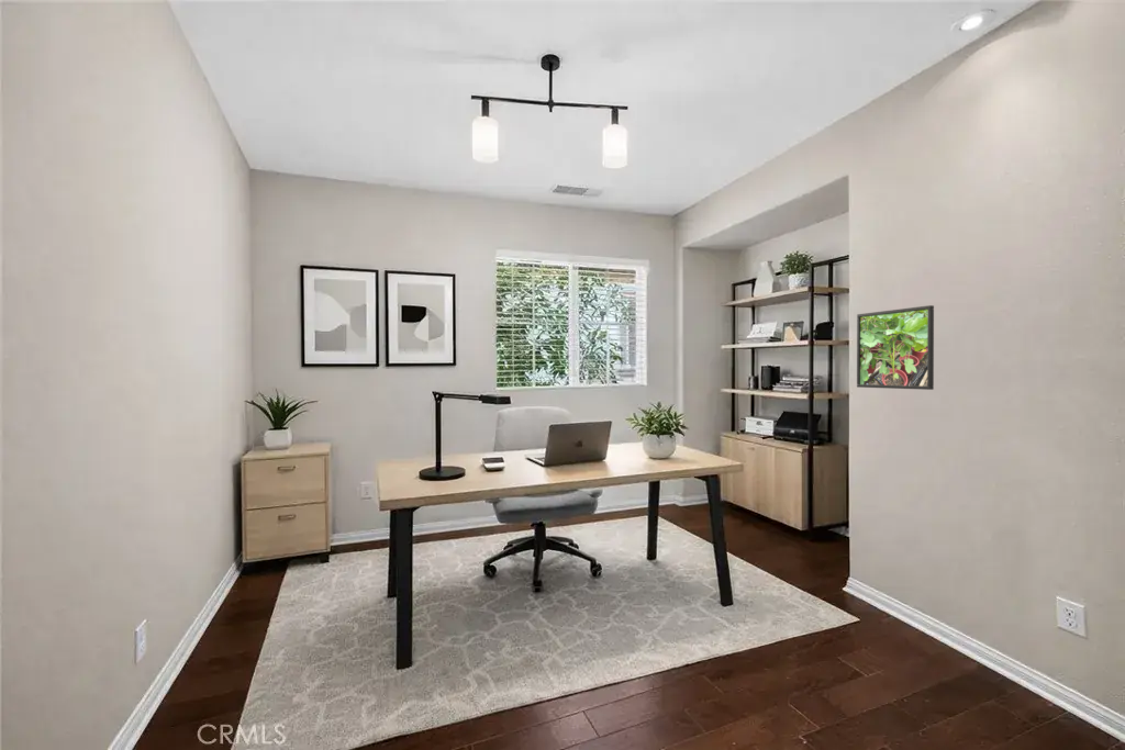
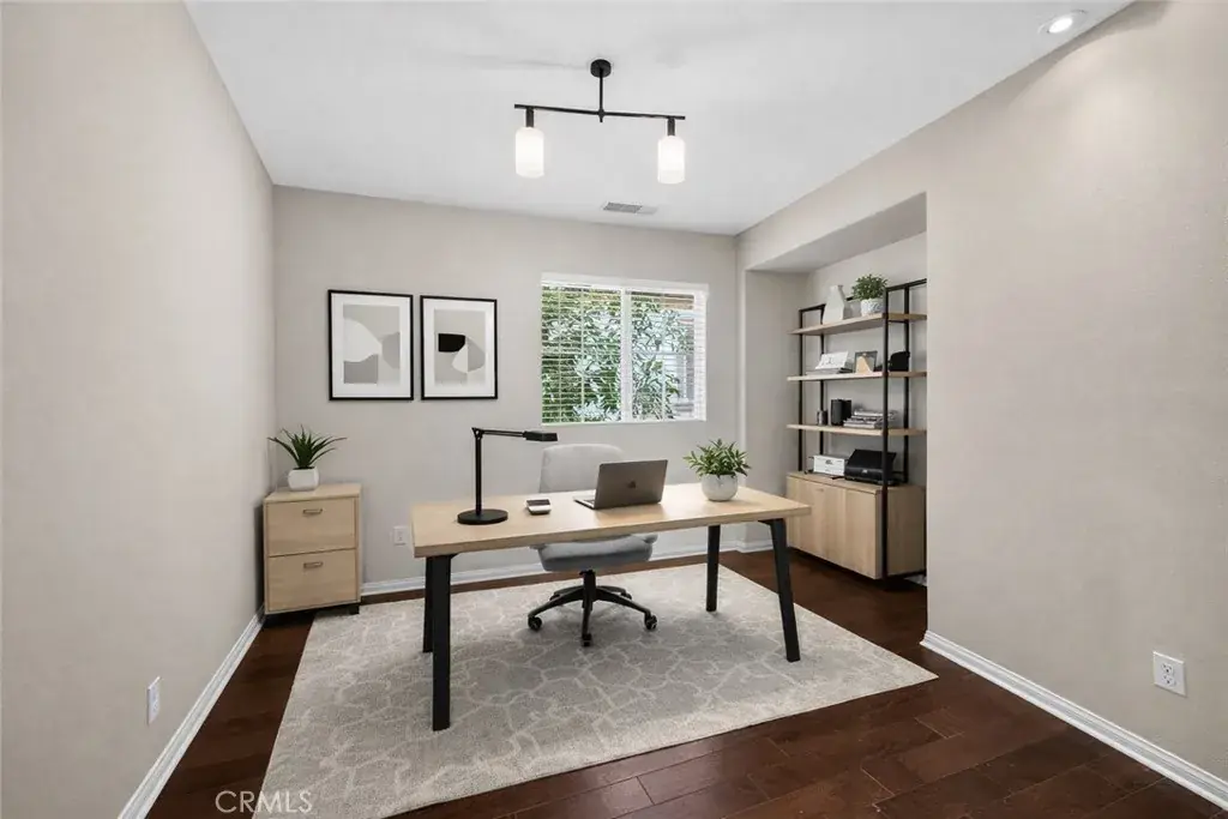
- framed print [856,304,935,391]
